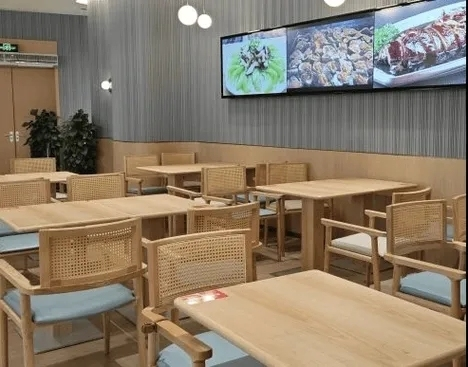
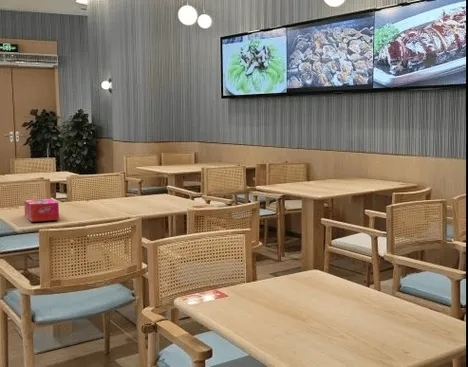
+ tissue box [23,198,60,223]
